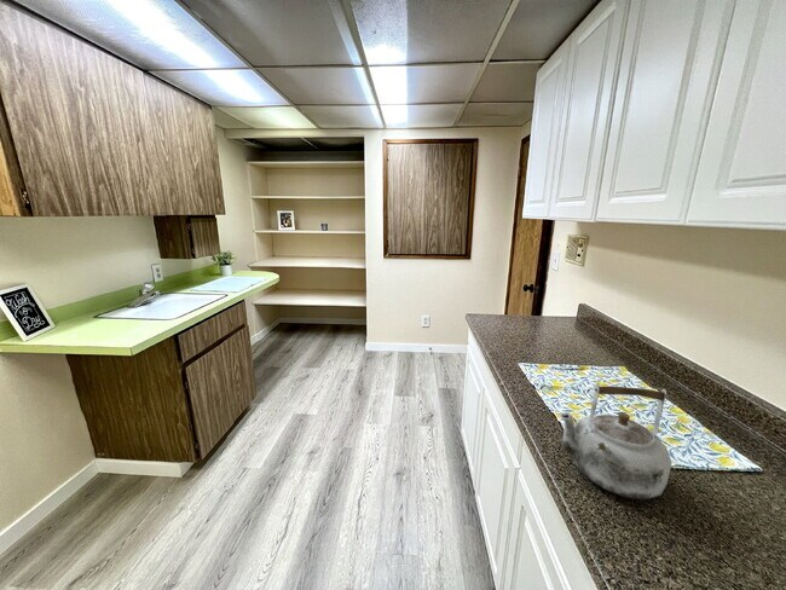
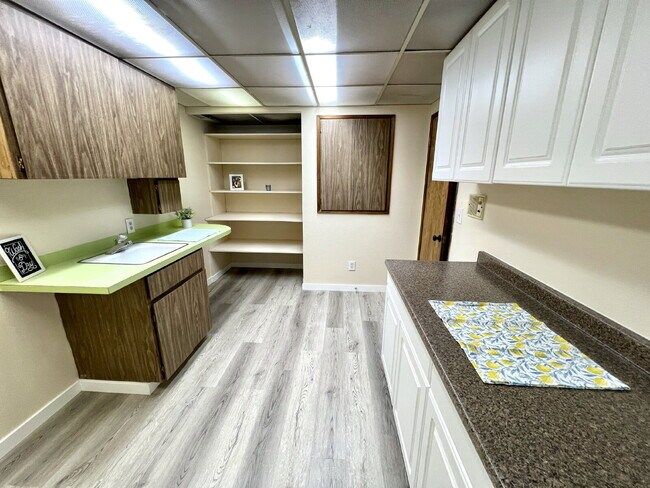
- kettle [557,383,674,501]
